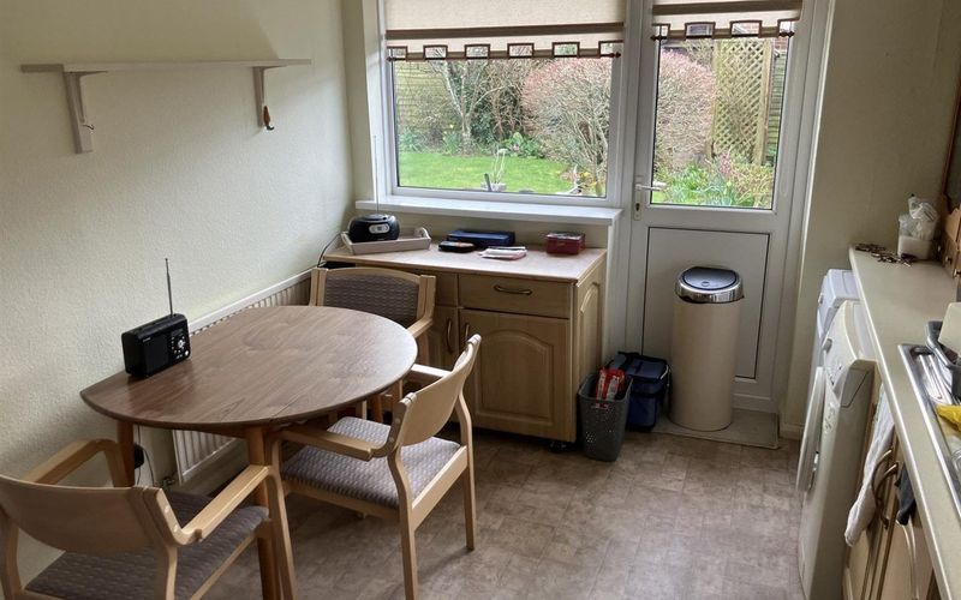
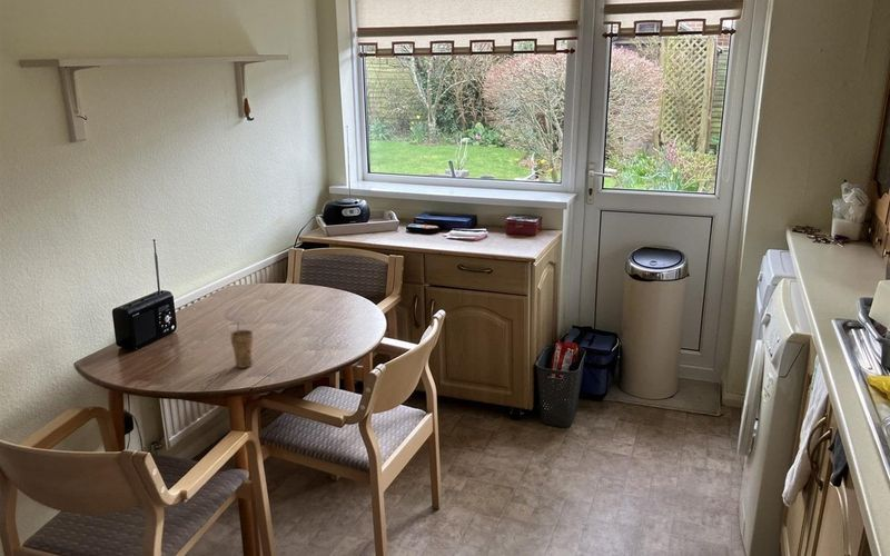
+ cup [229,321,254,369]
